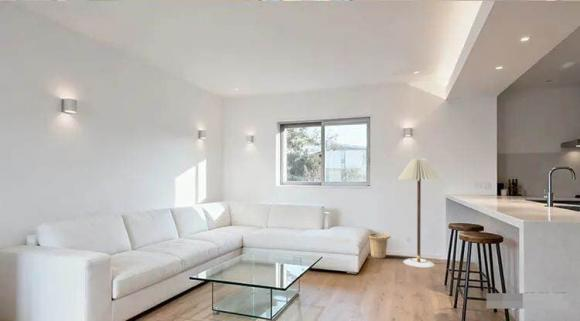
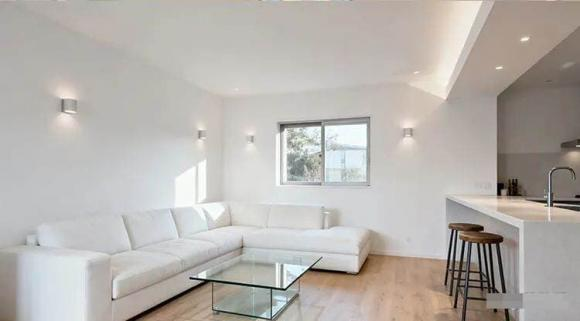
- floor lamp [396,158,443,268]
- basket [368,232,391,260]
